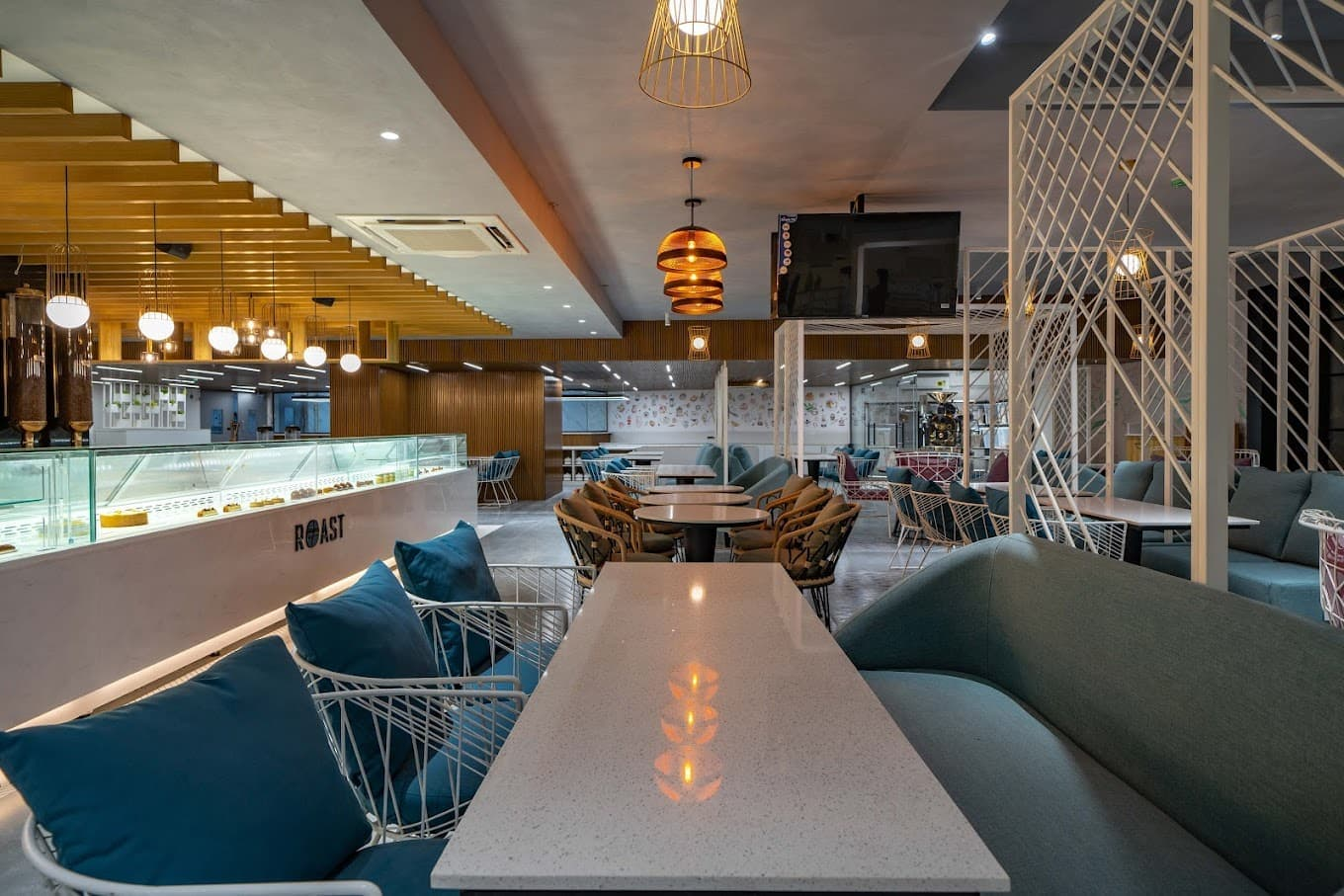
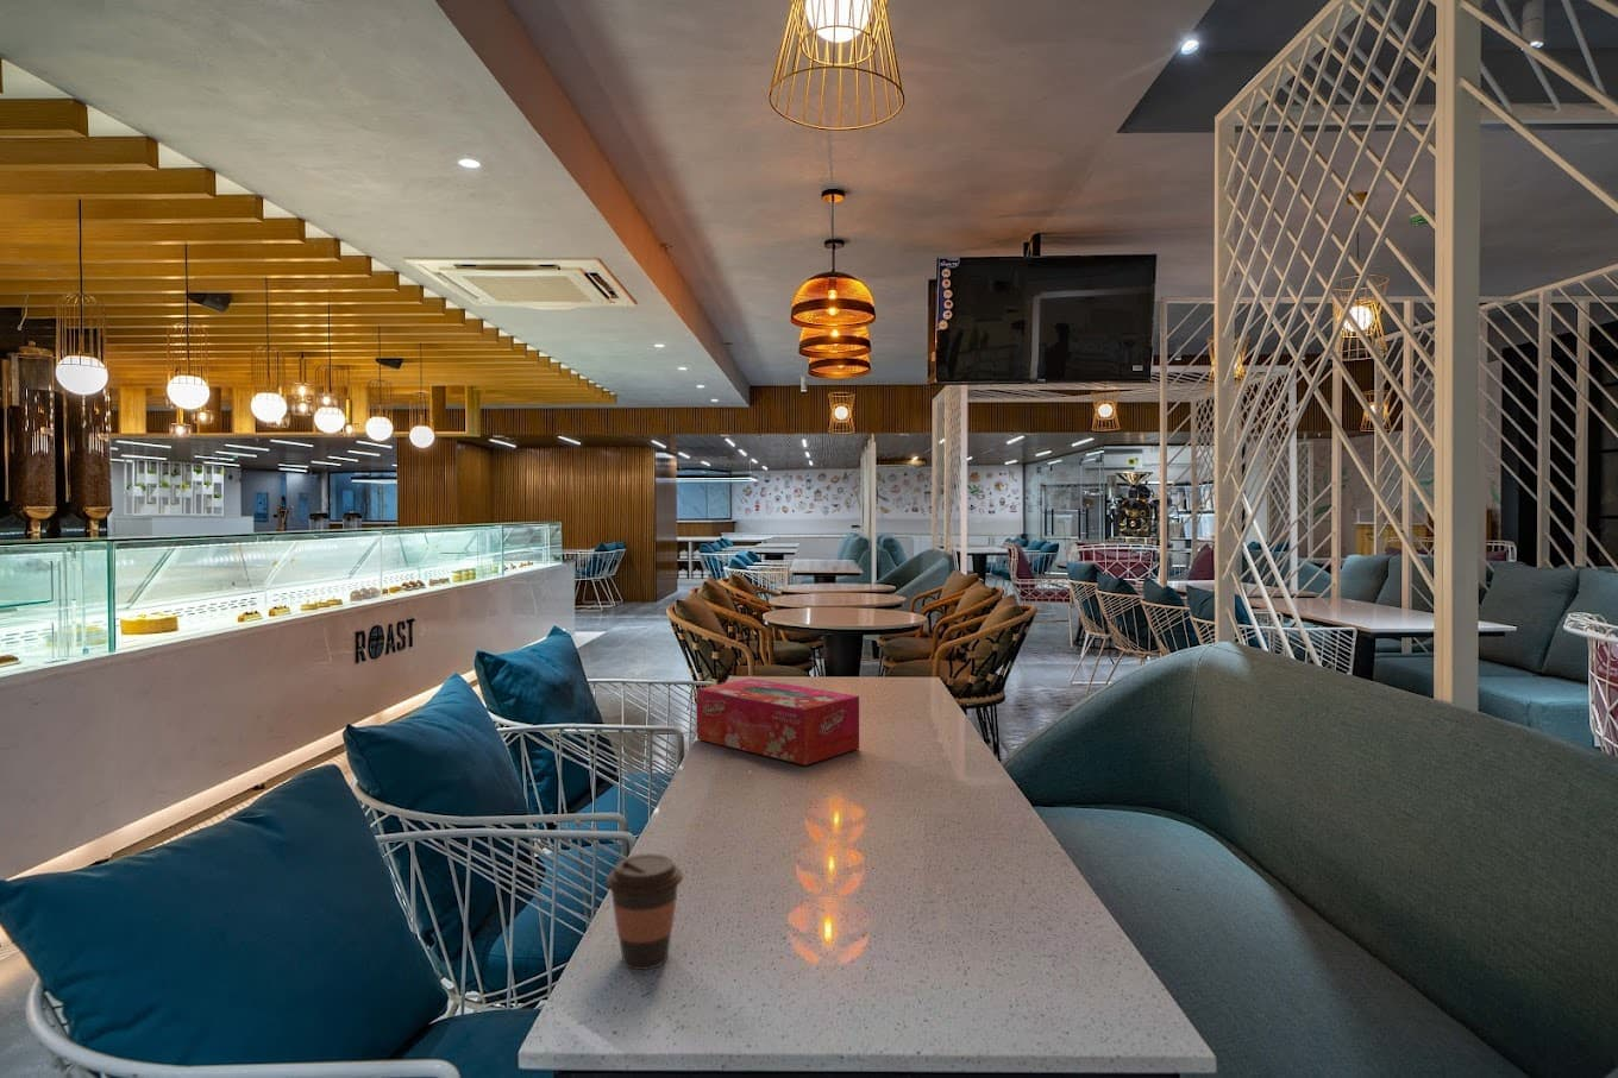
+ tissue box [696,677,860,766]
+ coffee cup [604,852,684,971]
